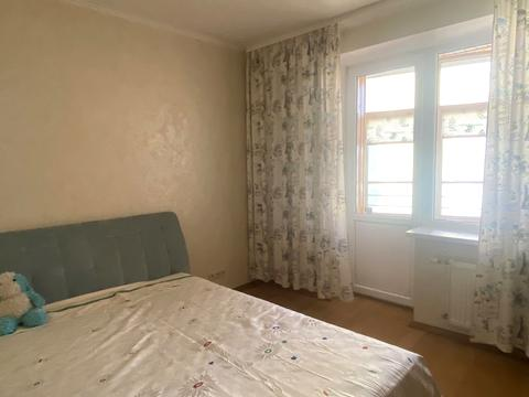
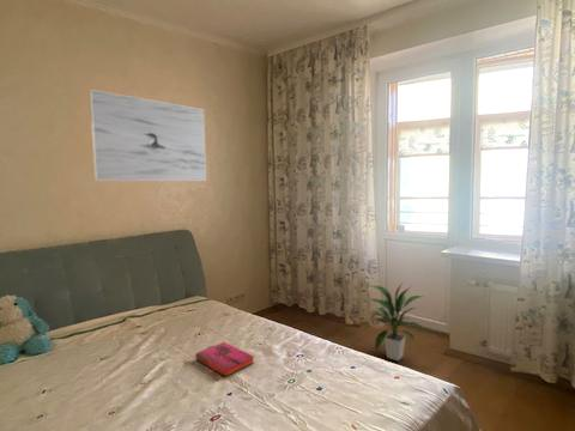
+ indoor plant [364,281,426,362]
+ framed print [89,89,207,182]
+ hardback book [194,341,255,377]
